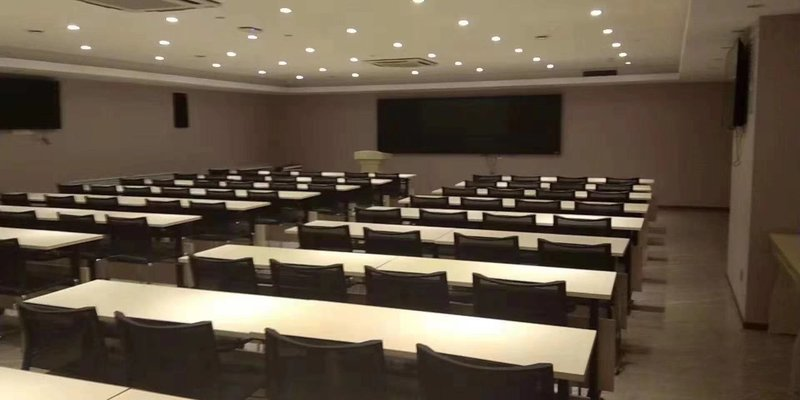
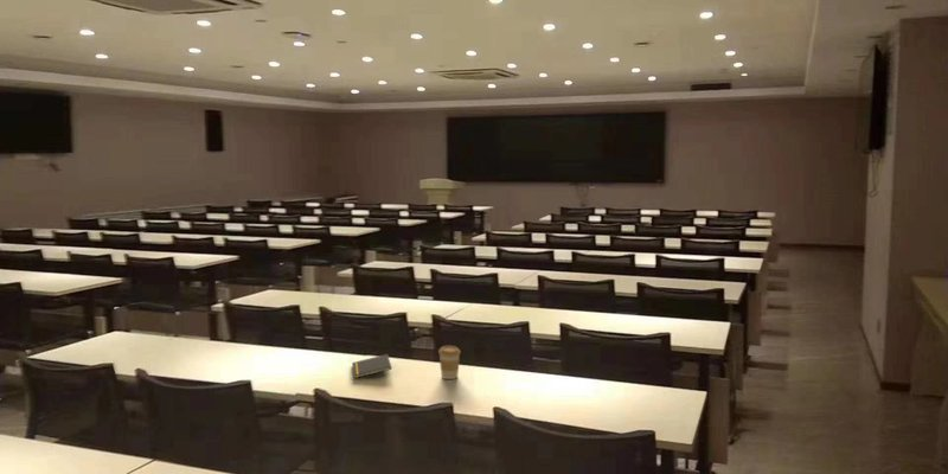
+ coffee cup [437,345,461,380]
+ notepad [351,353,393,379]
